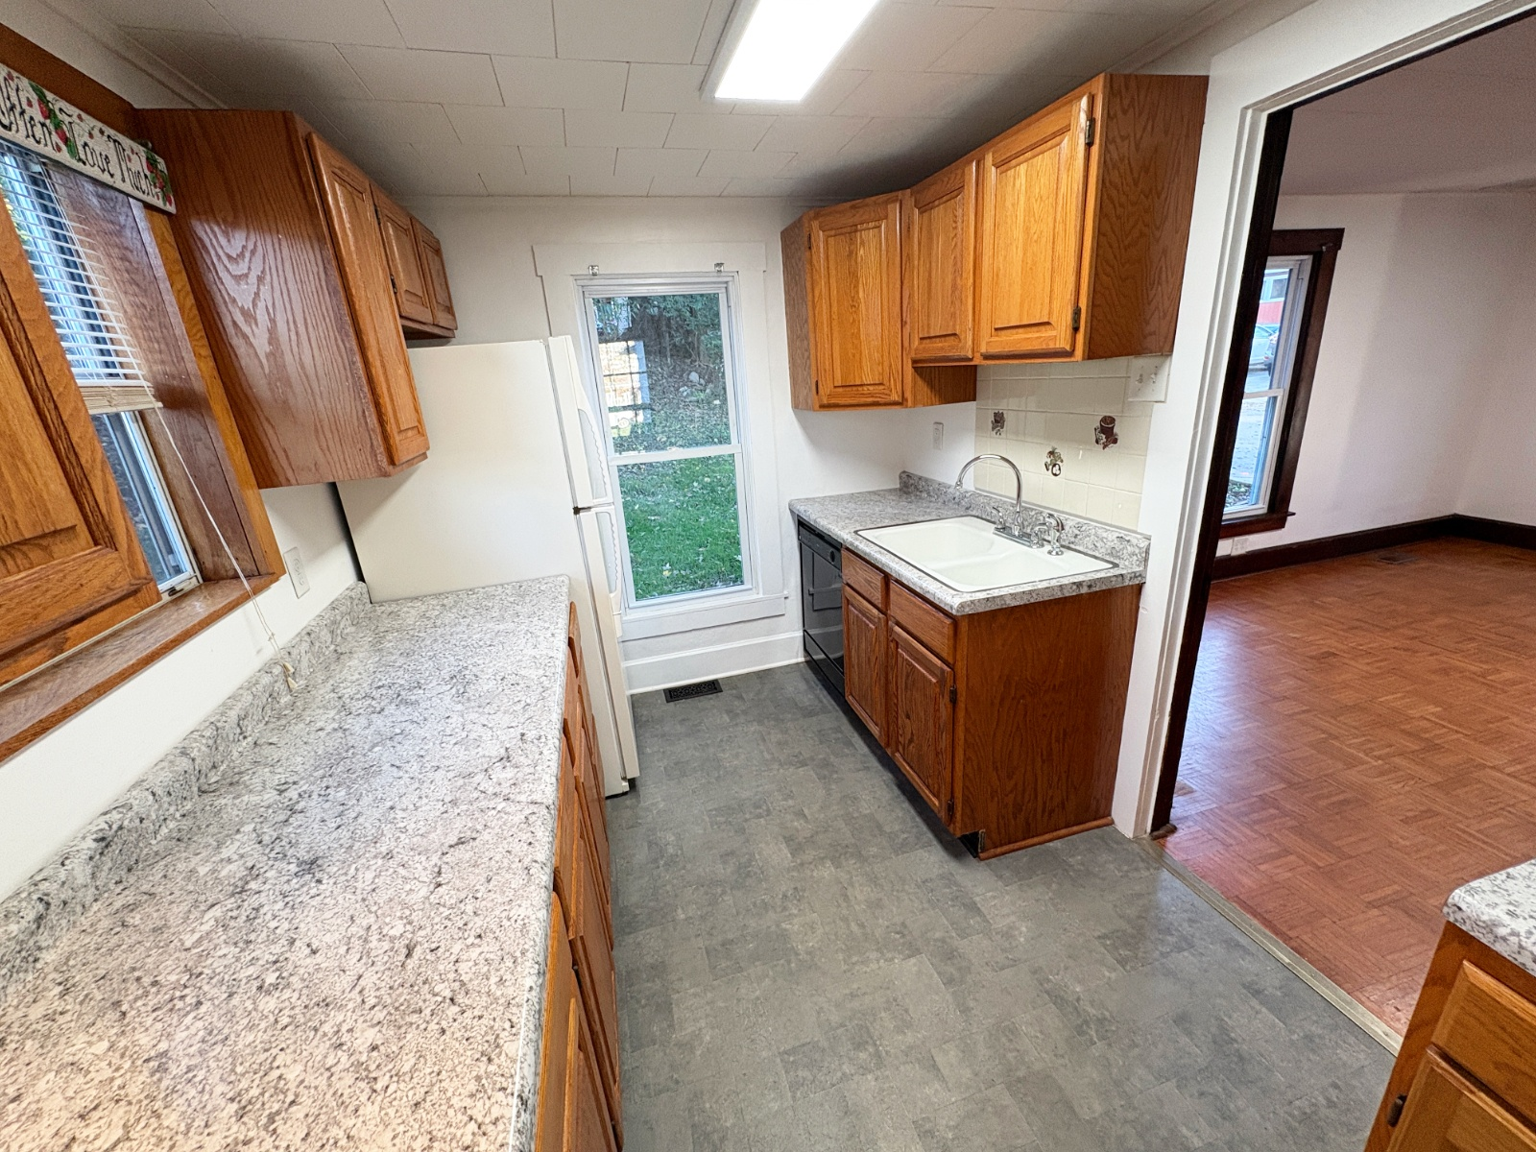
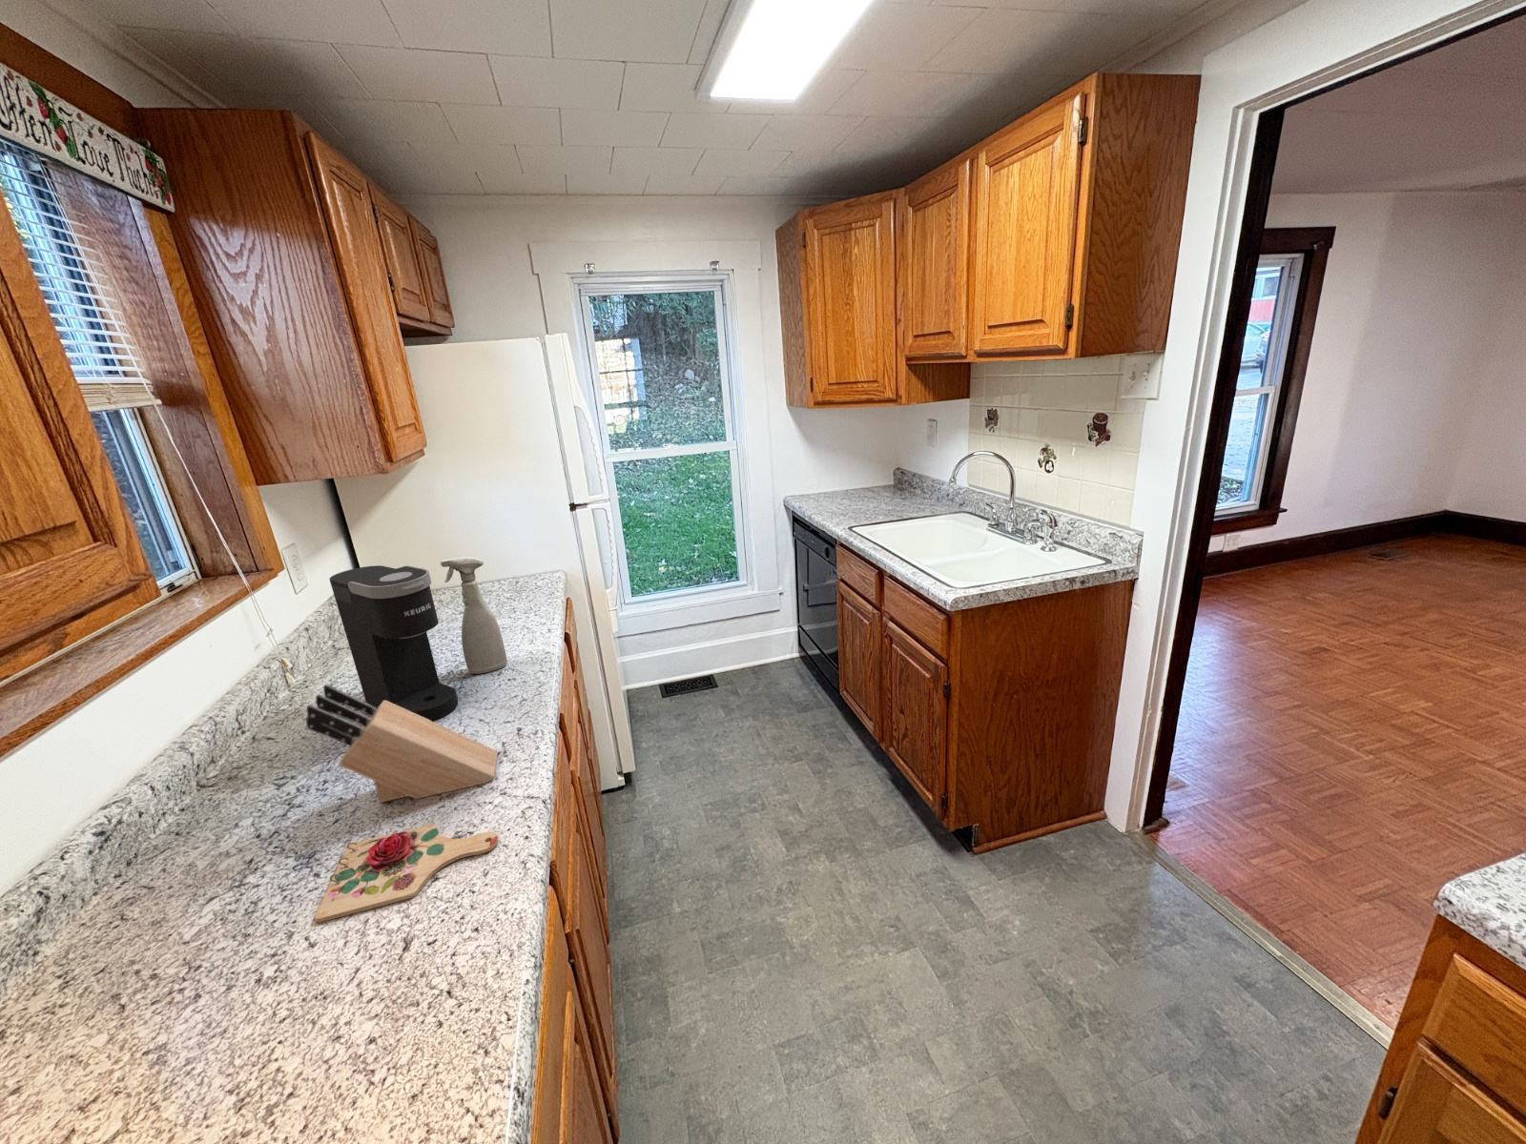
+ coffee maker [329,565,459,722]
+ cutting board [314,823,499,923]
+ spray bottle [440,556,508,675]
+ knife block [305,684,499,804]
